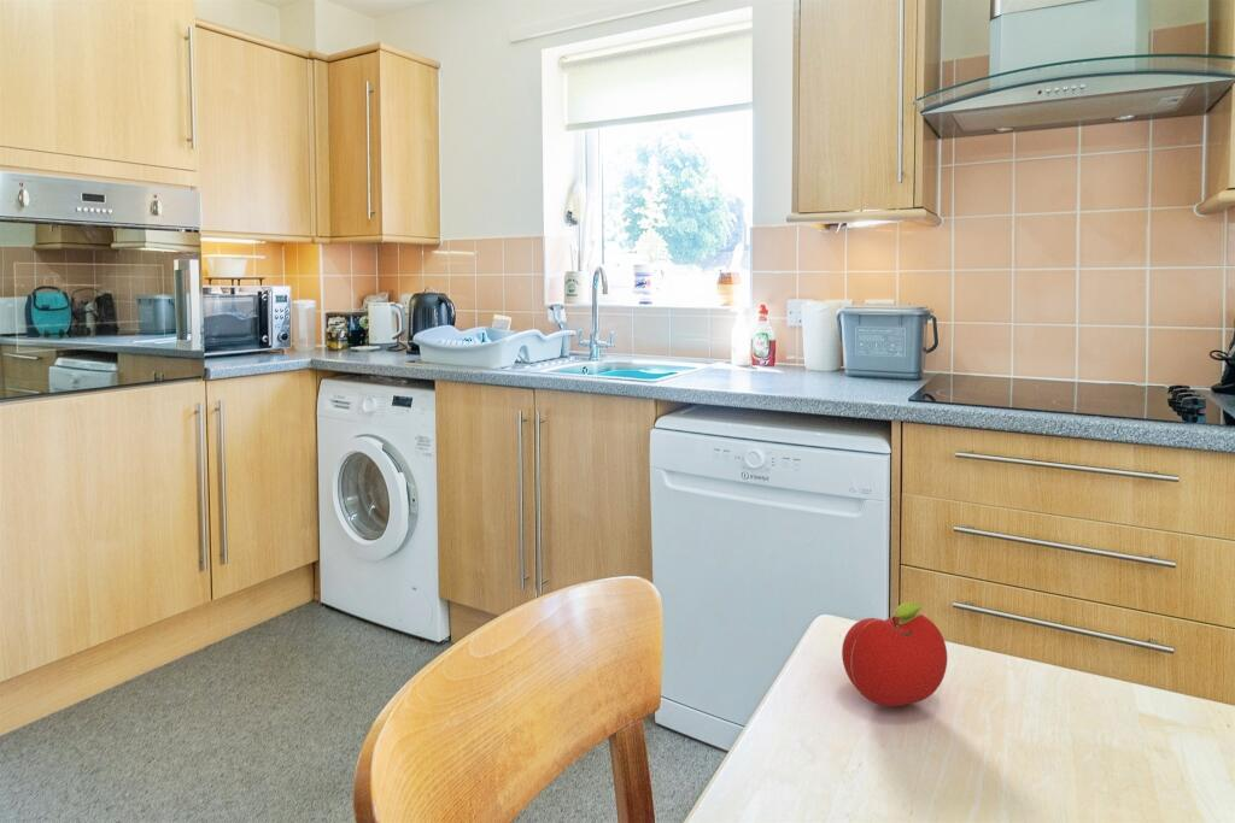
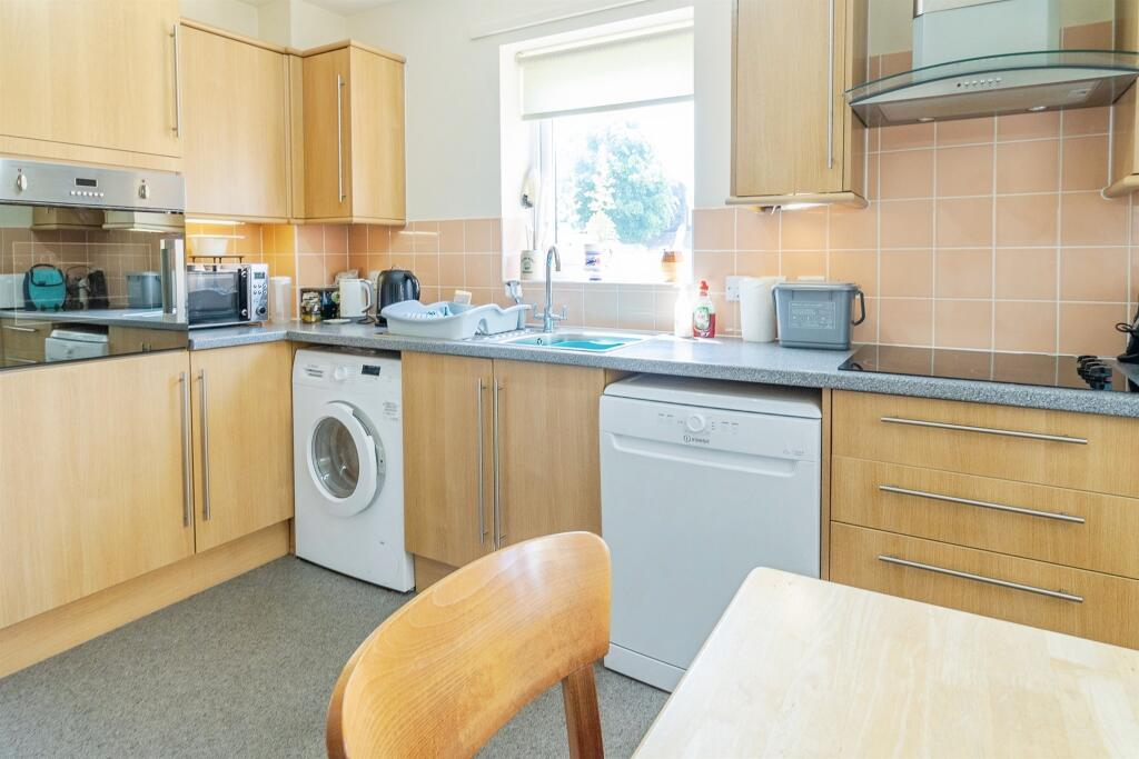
- fruit [841,601,948,707]
